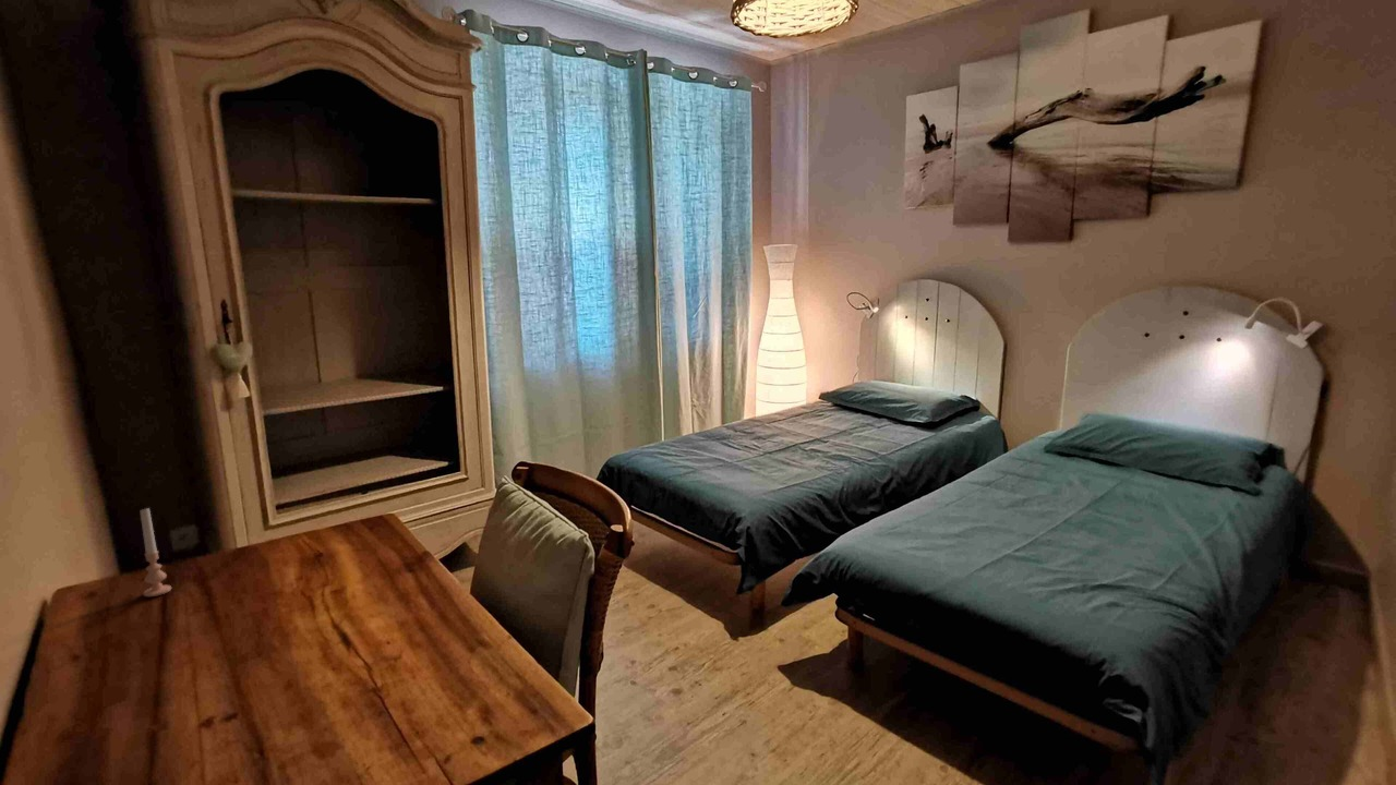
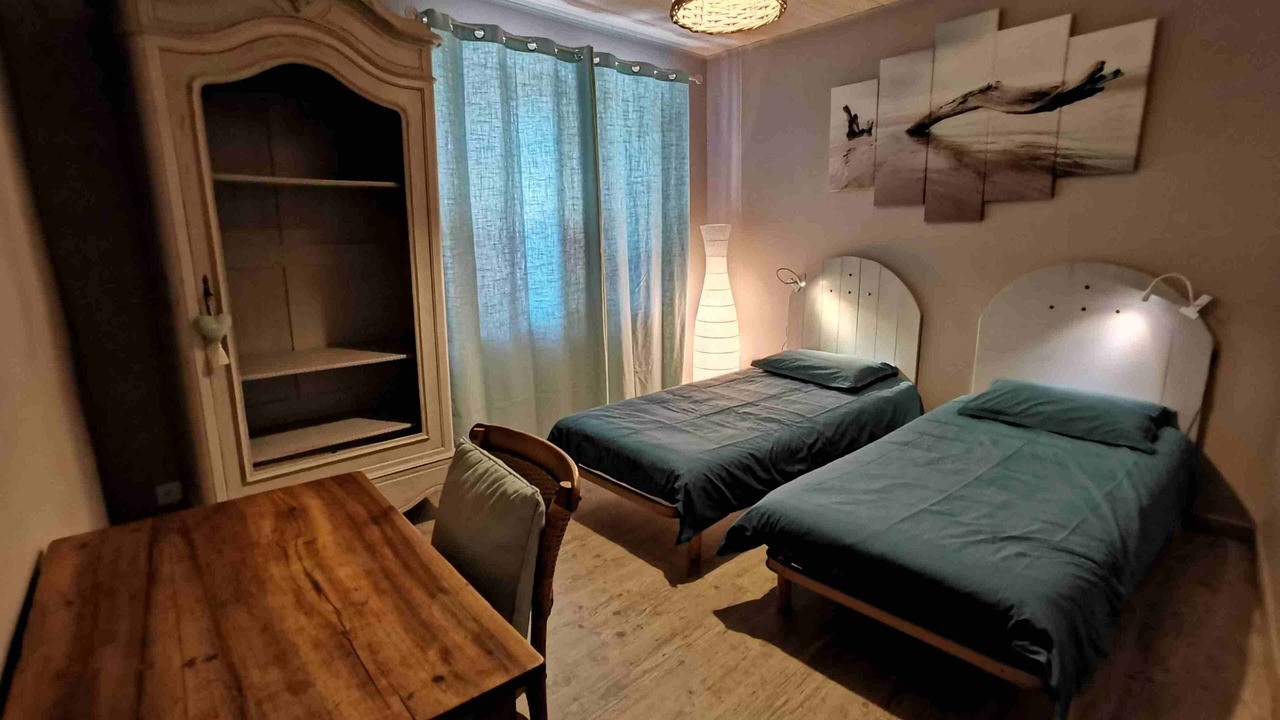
- candle [140,507,172,597]
